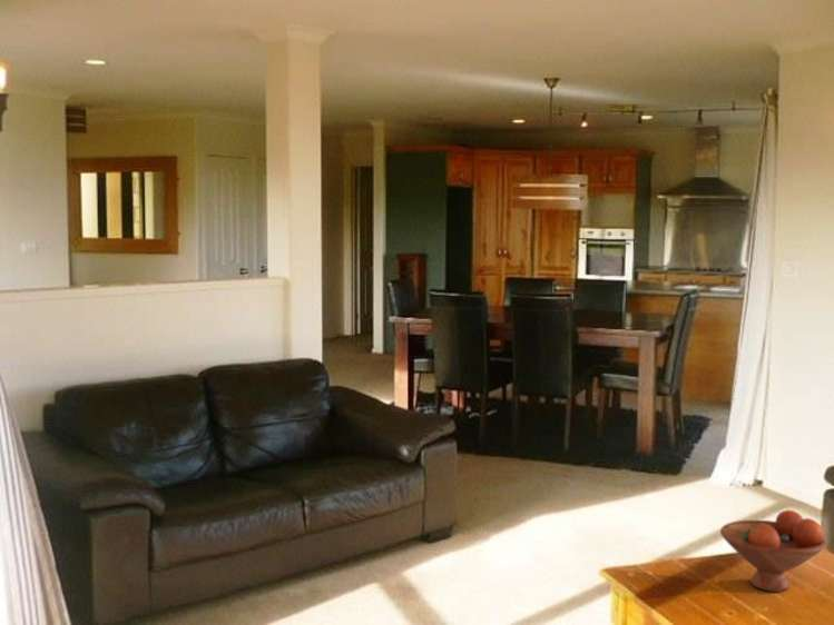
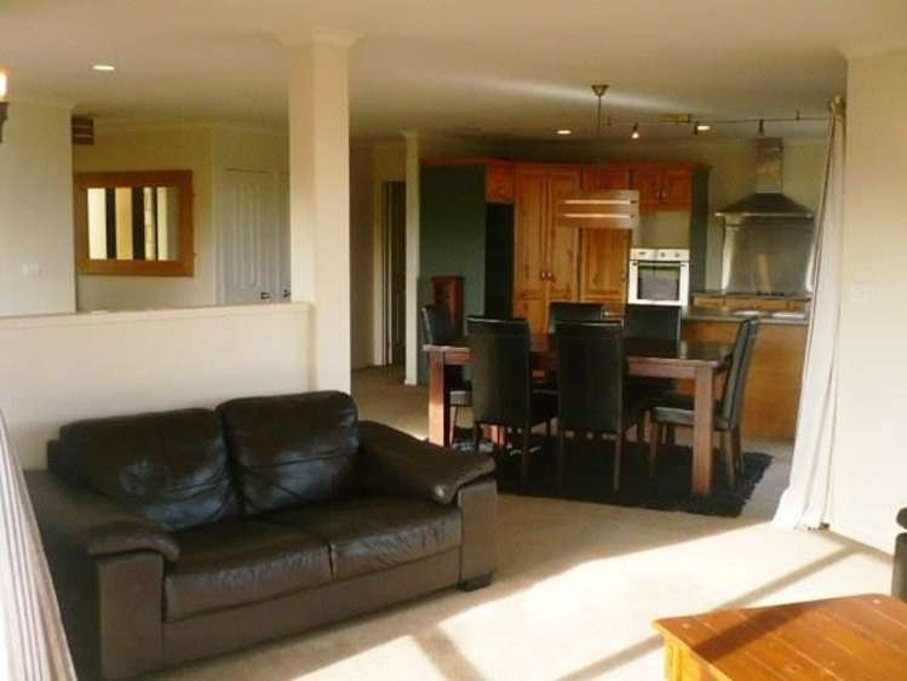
- fruit bowl [719,509,827,593]
